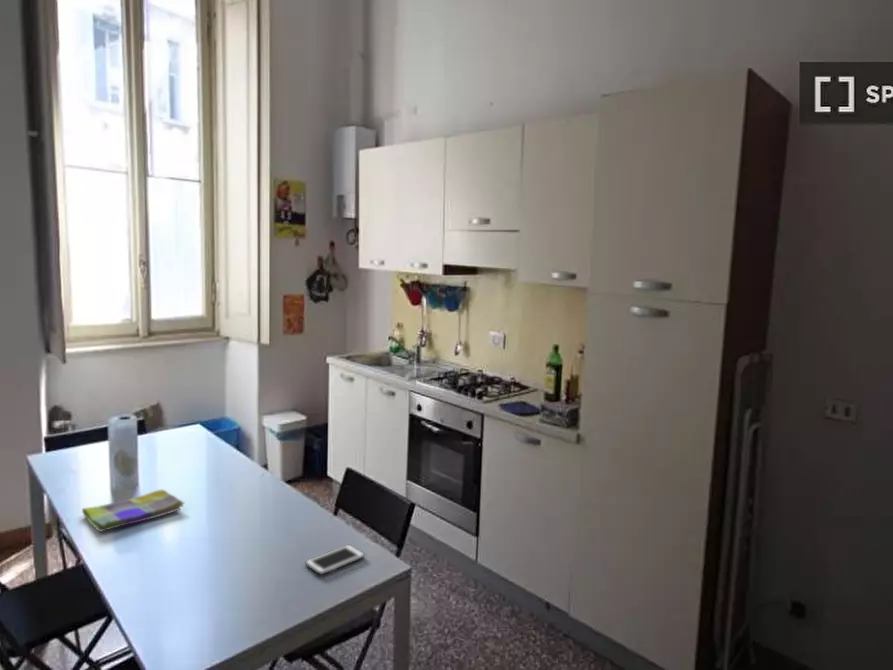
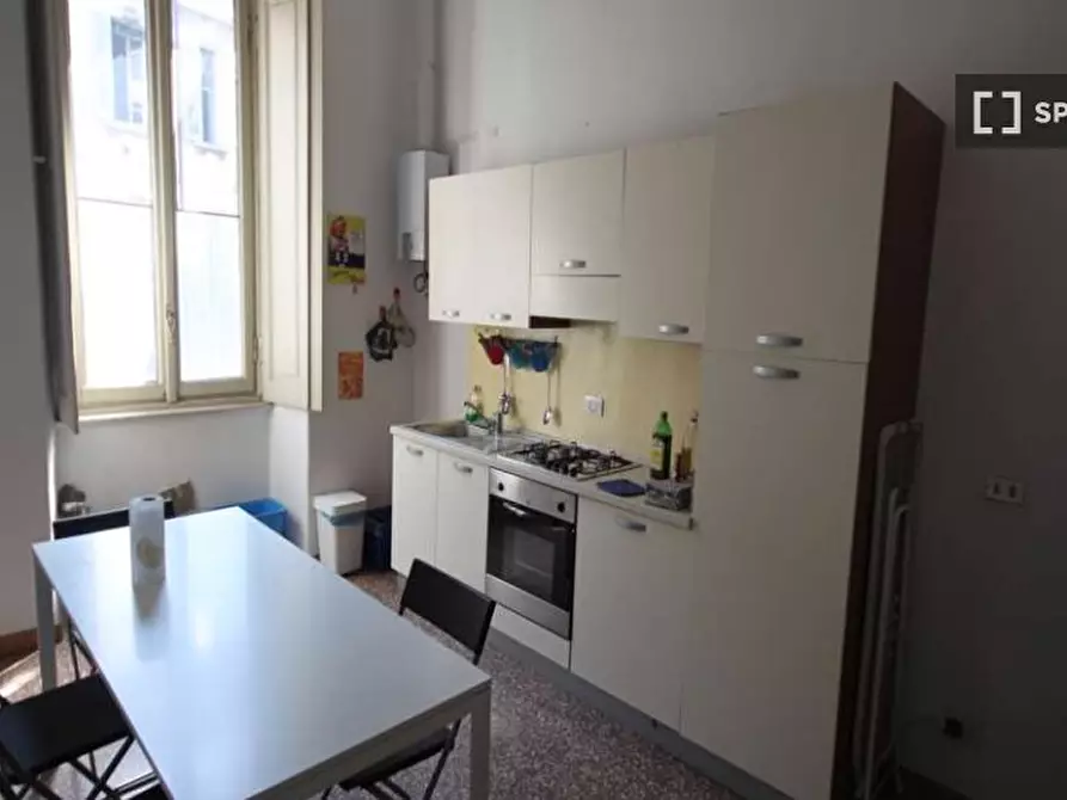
- cell phone [305,544,366,576]
- dish towel [81,488,186,533]
